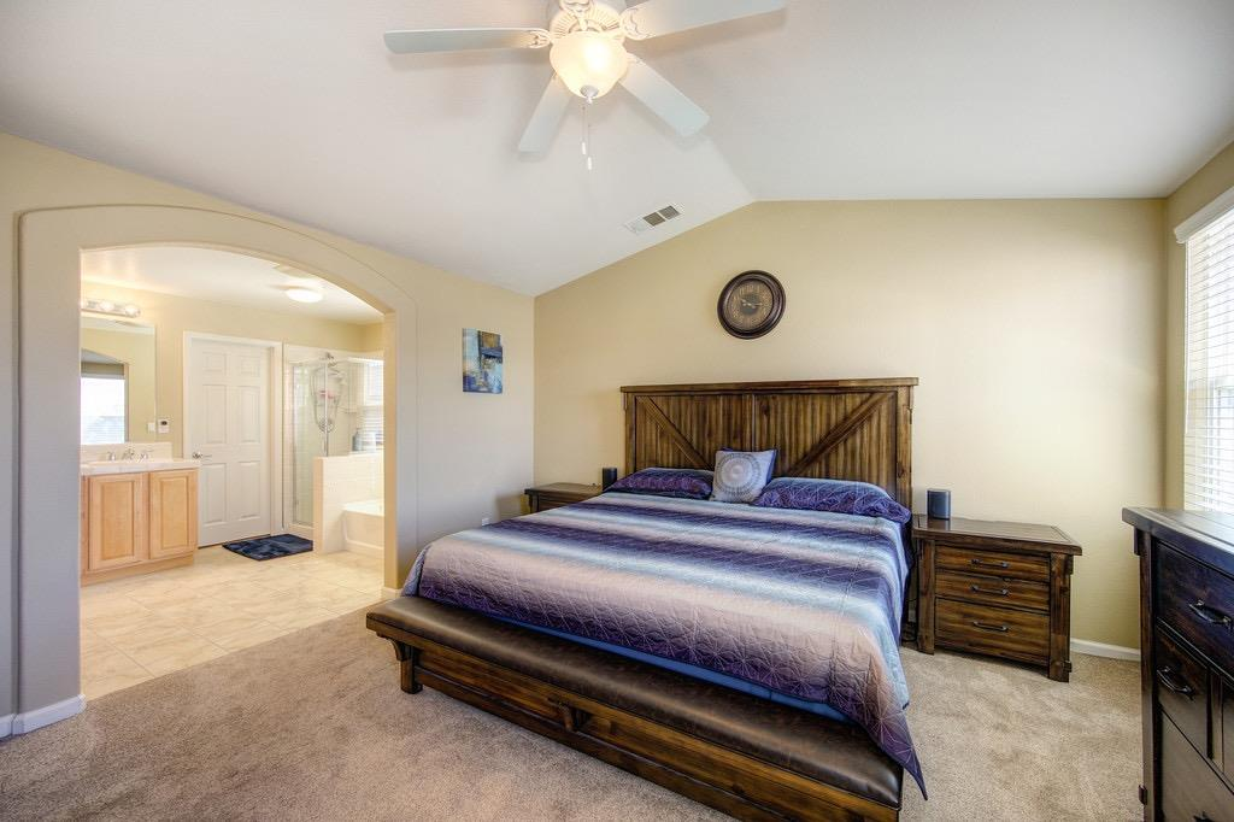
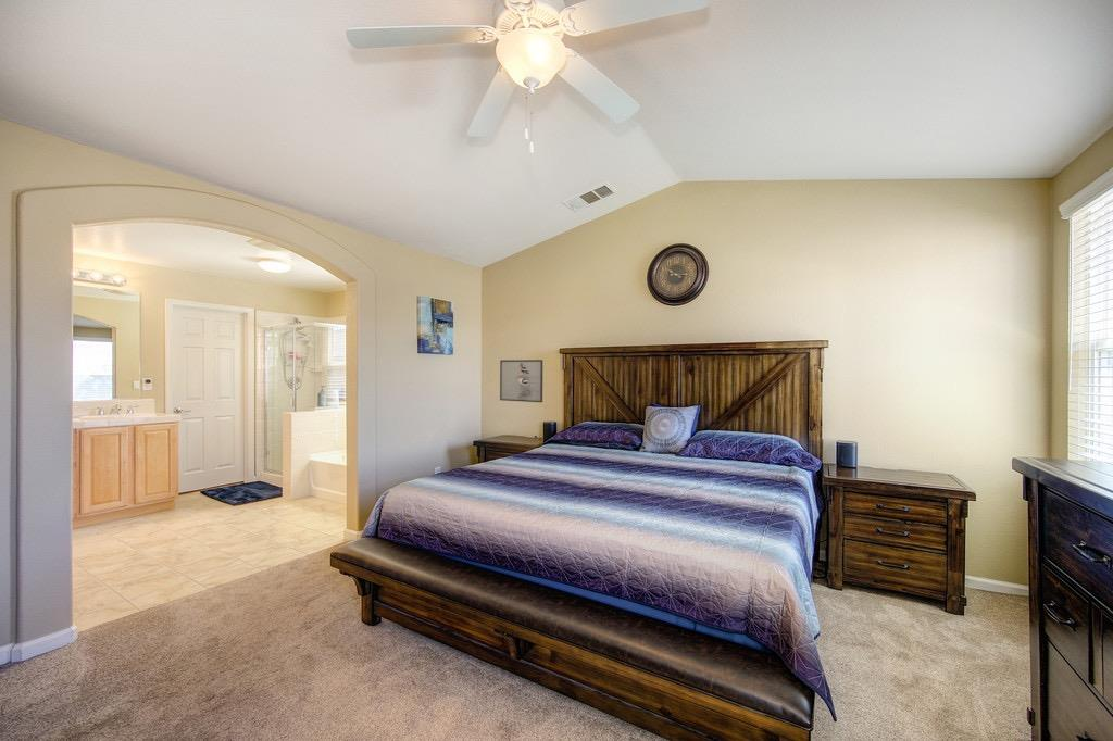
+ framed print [499,359,543,403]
